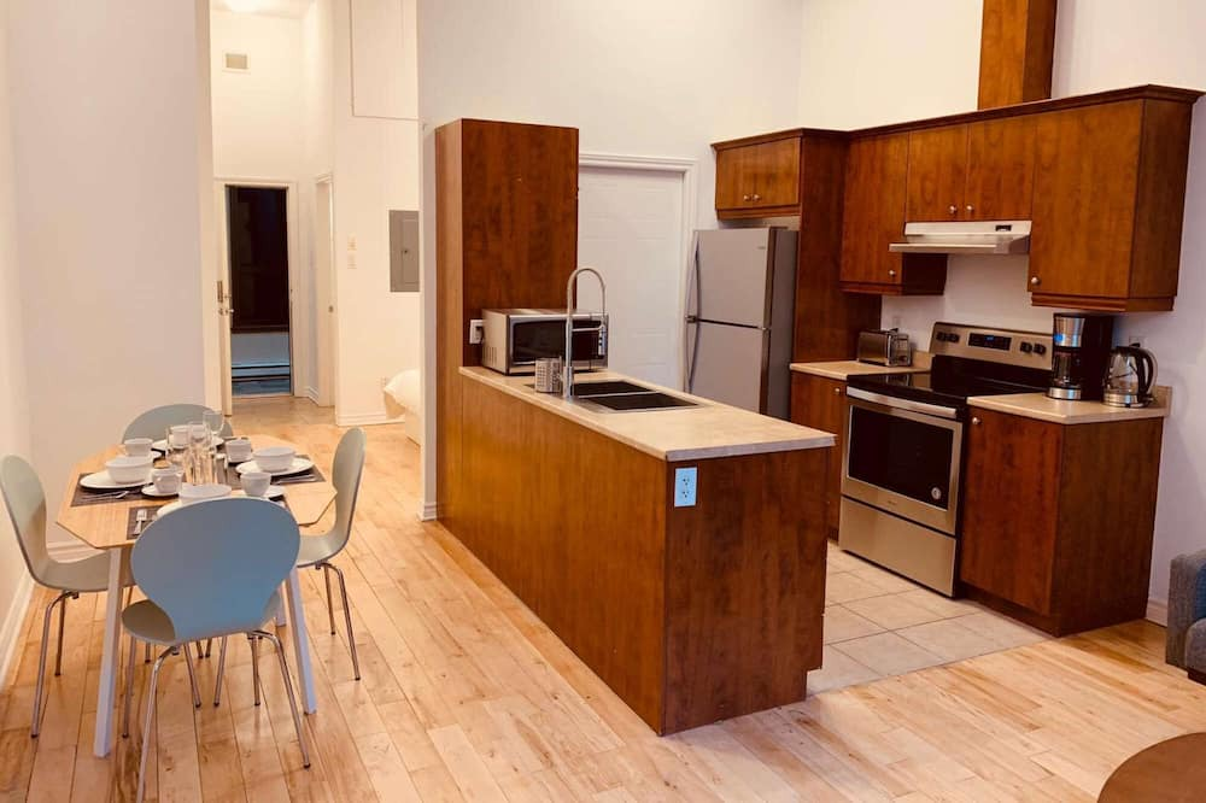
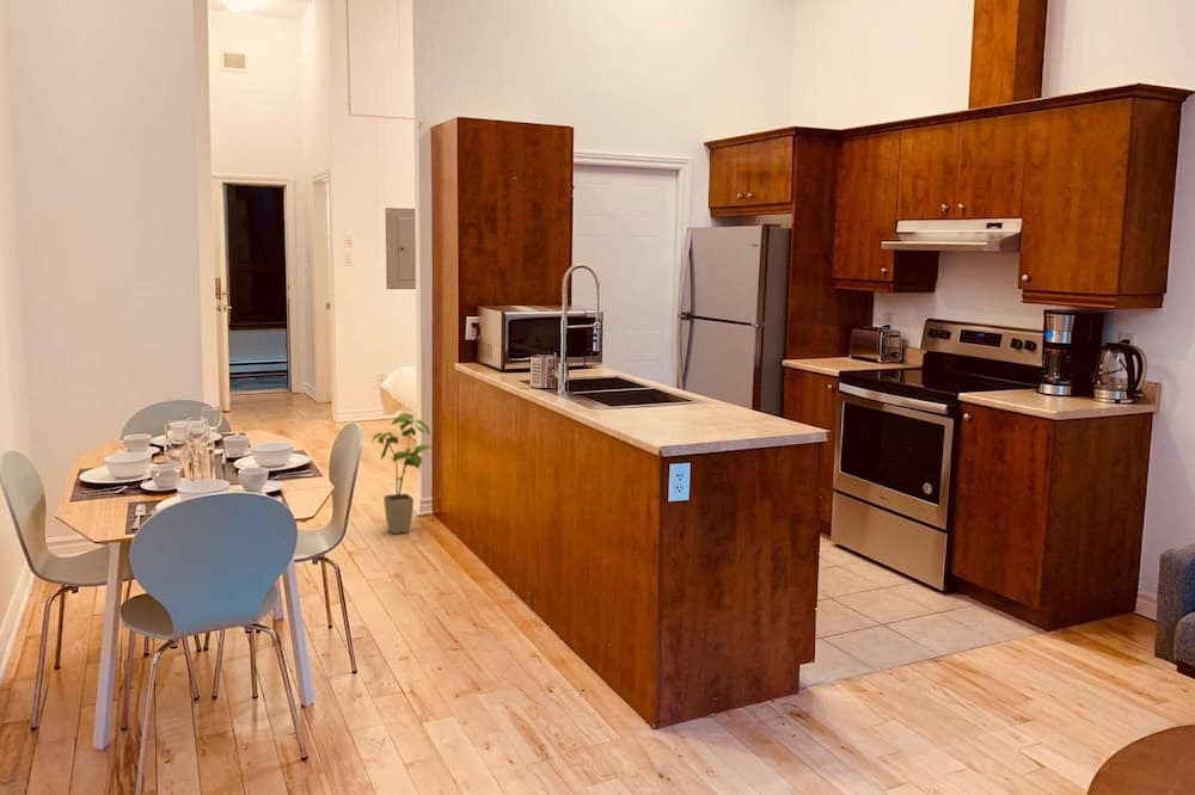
+ house plant [370,412,435,535]
